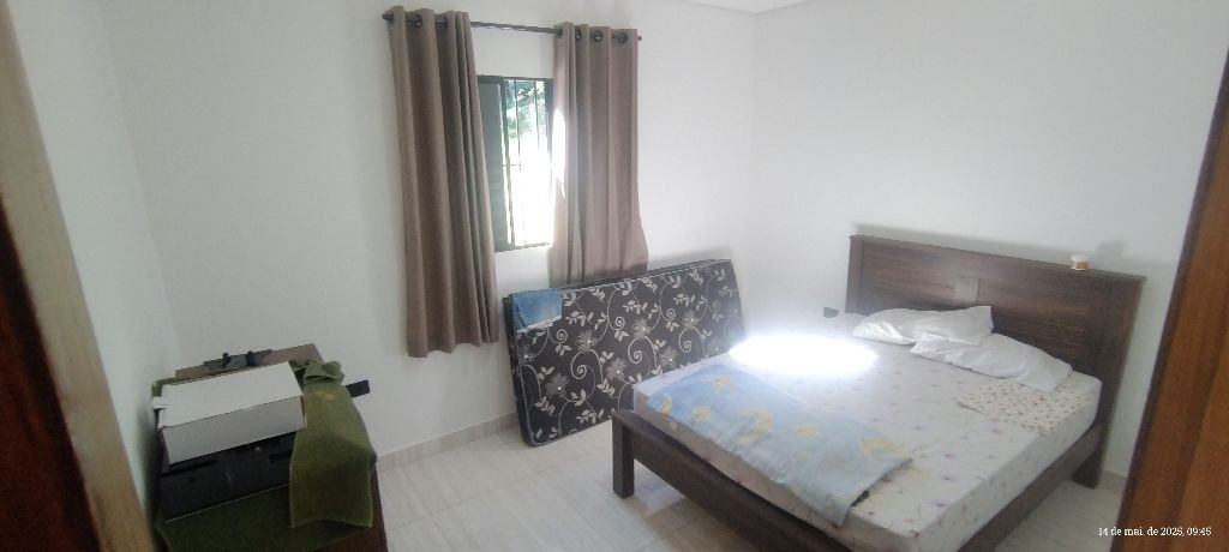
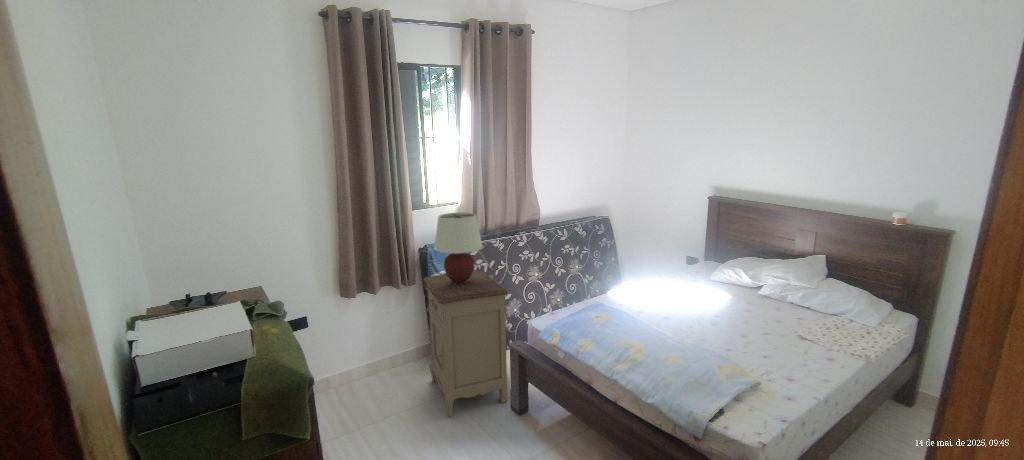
+ table lamp [433,212,484,284]
+ nightstand [422,269,508,417]
